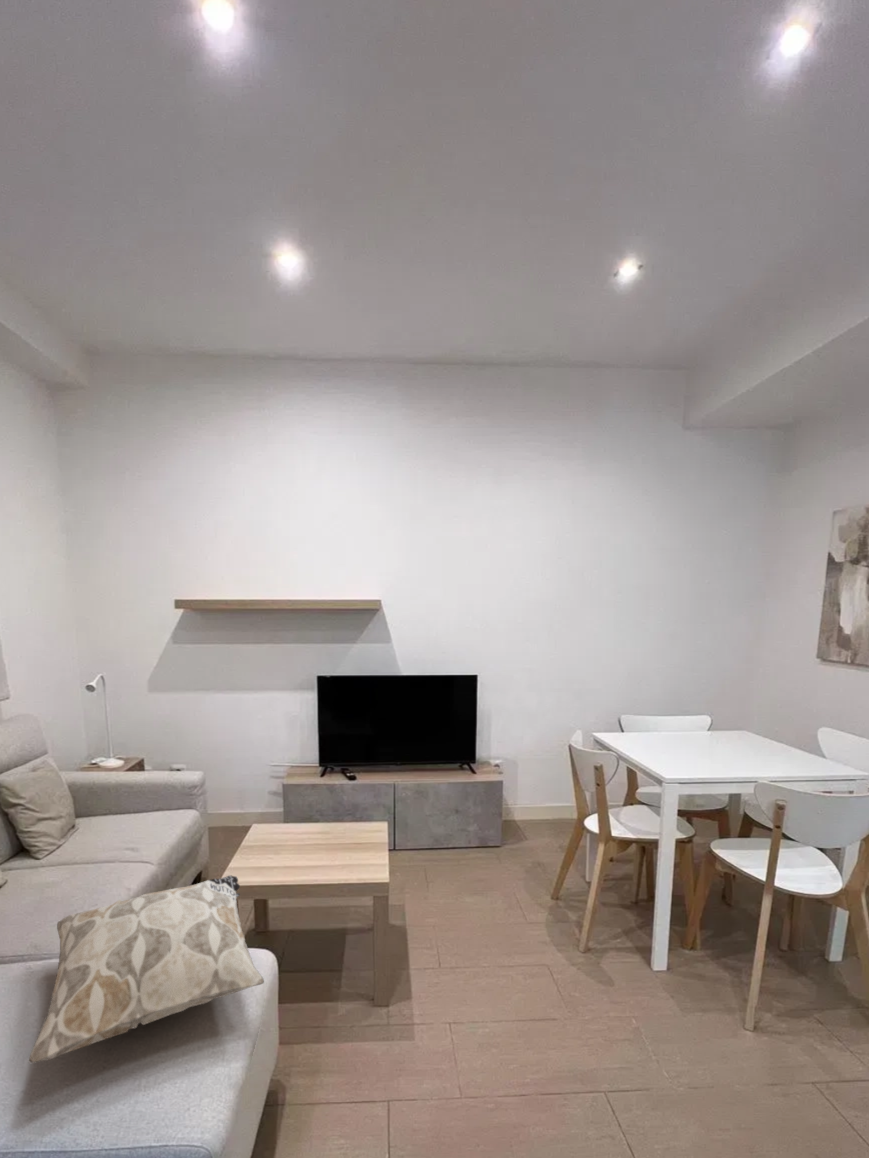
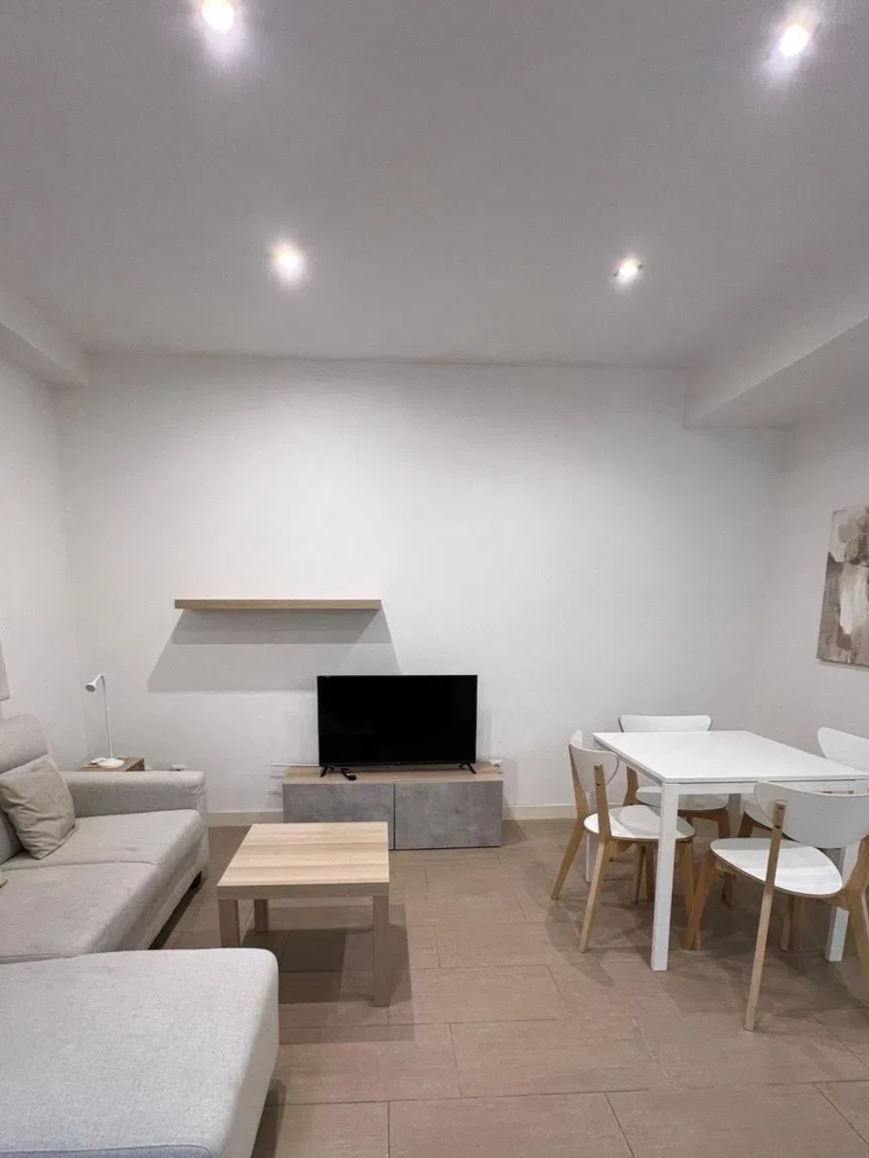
- decorative pillow [28,874,265,1064]
